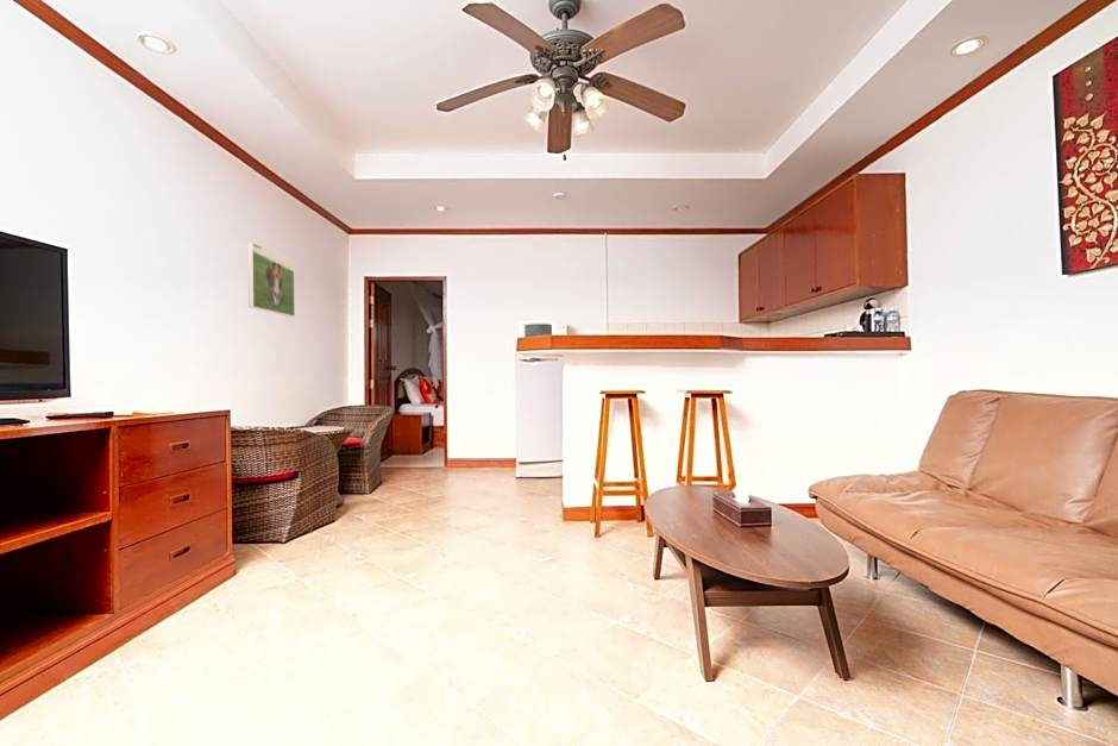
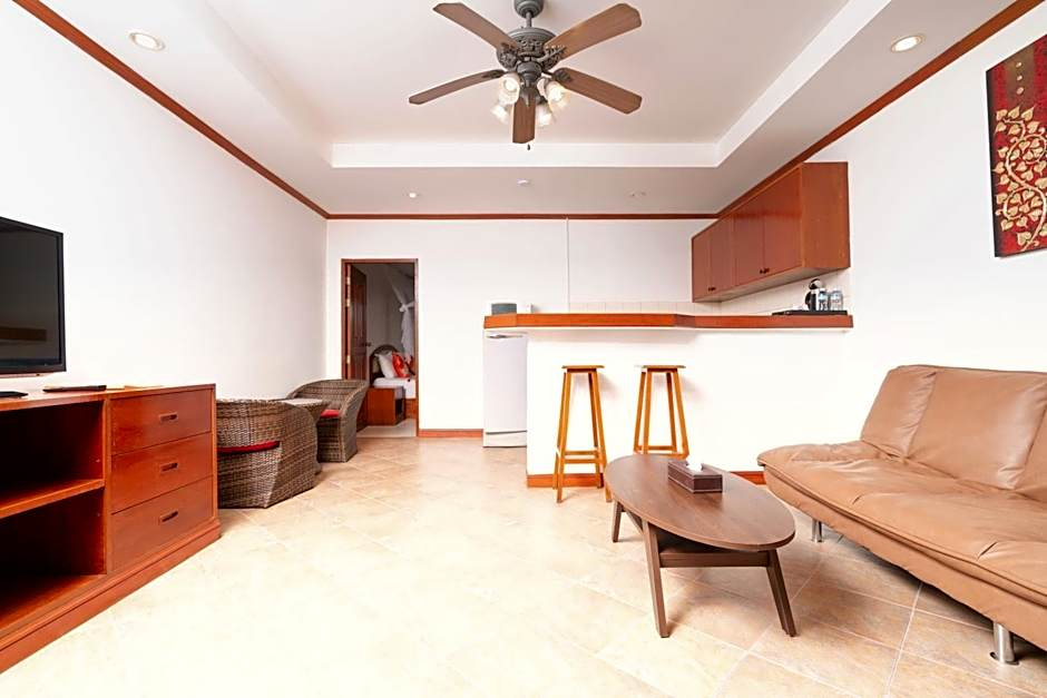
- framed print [246,242,296,318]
